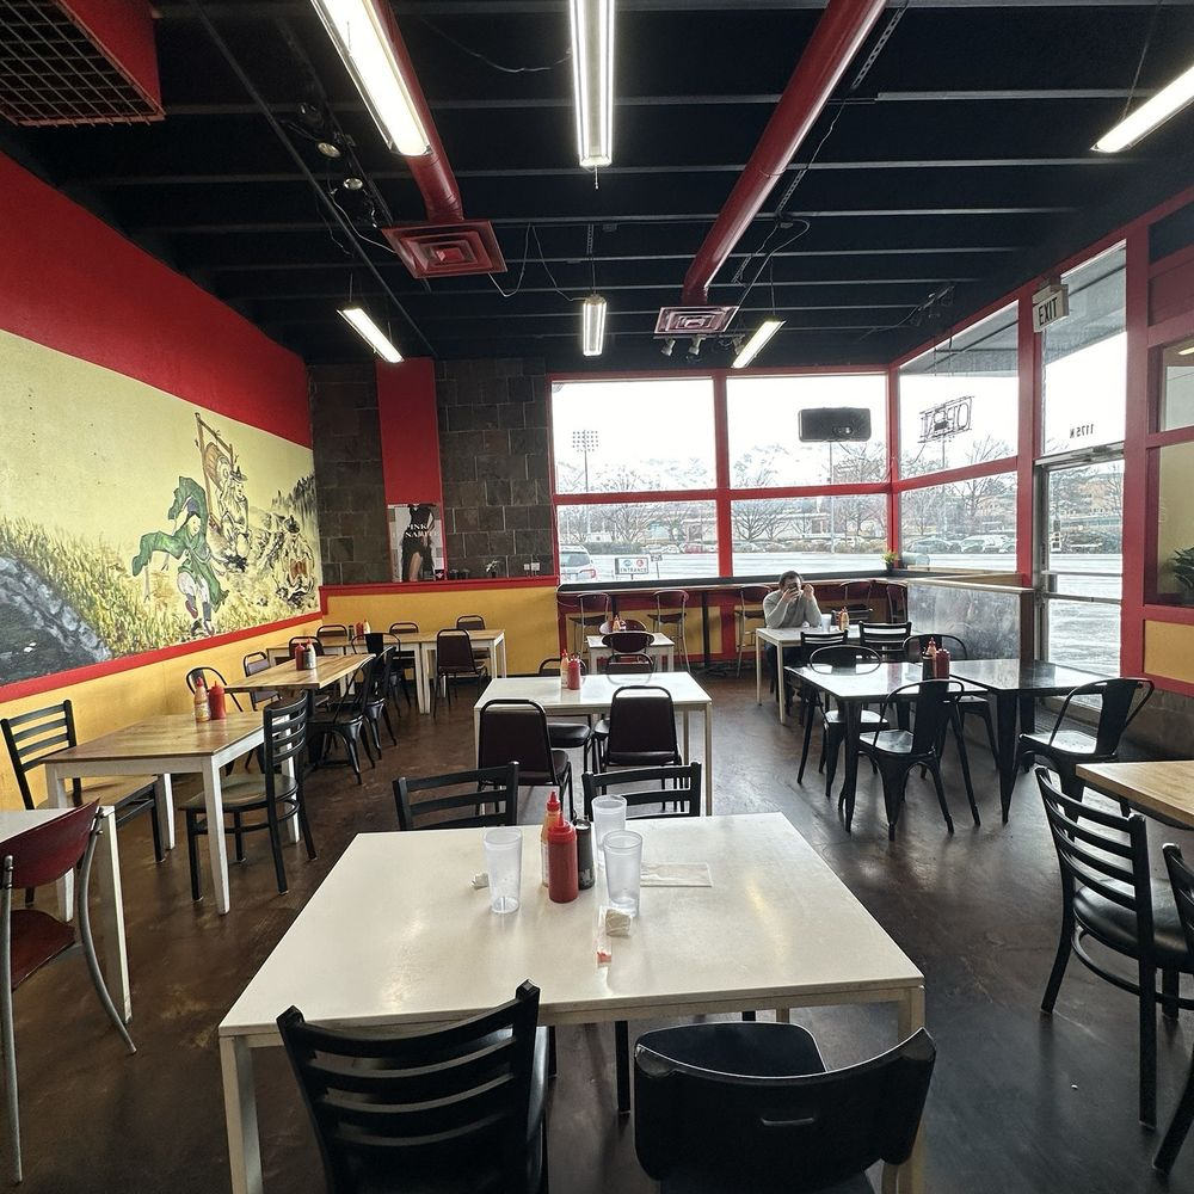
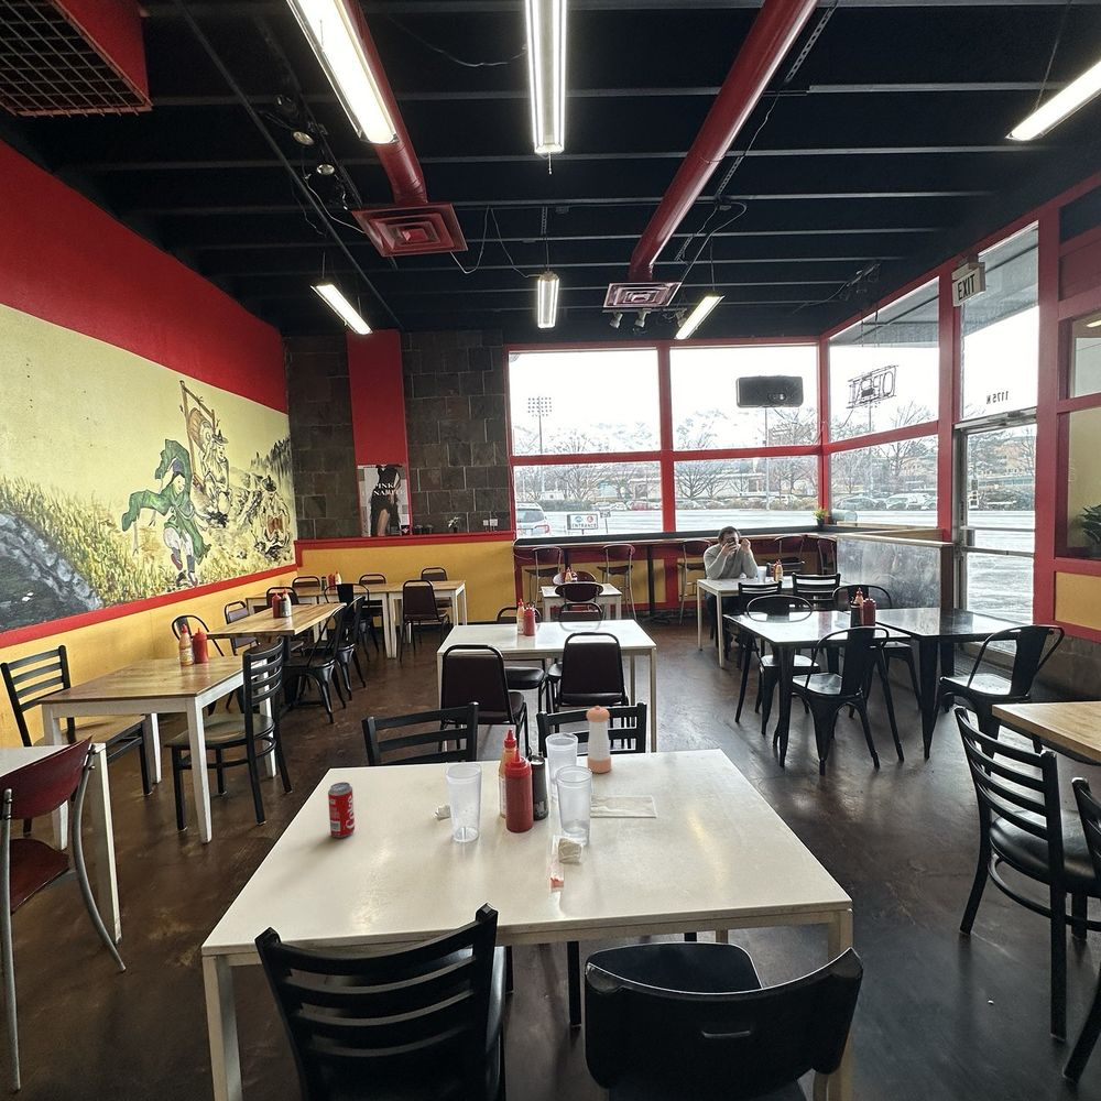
+ pepper shaker [586,705,612,774]
+ beverage can [327,781,356,839]
